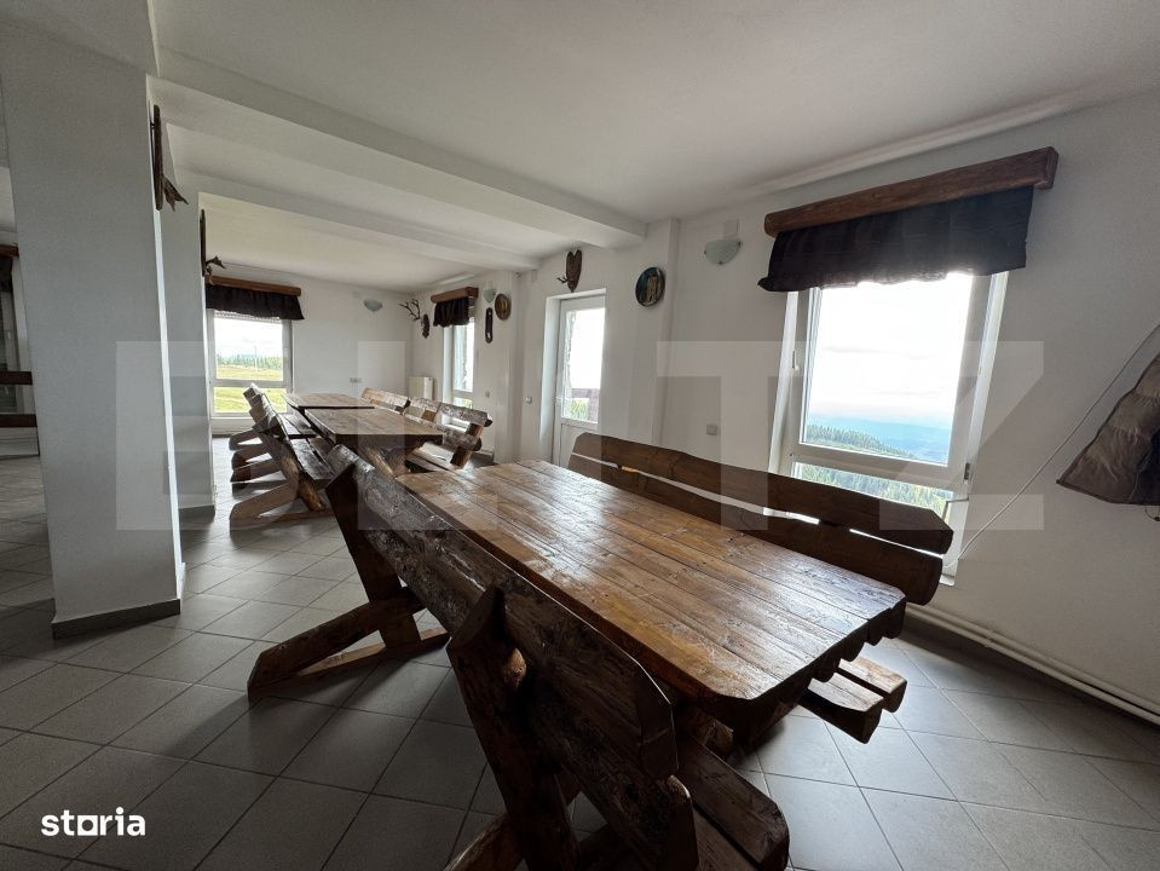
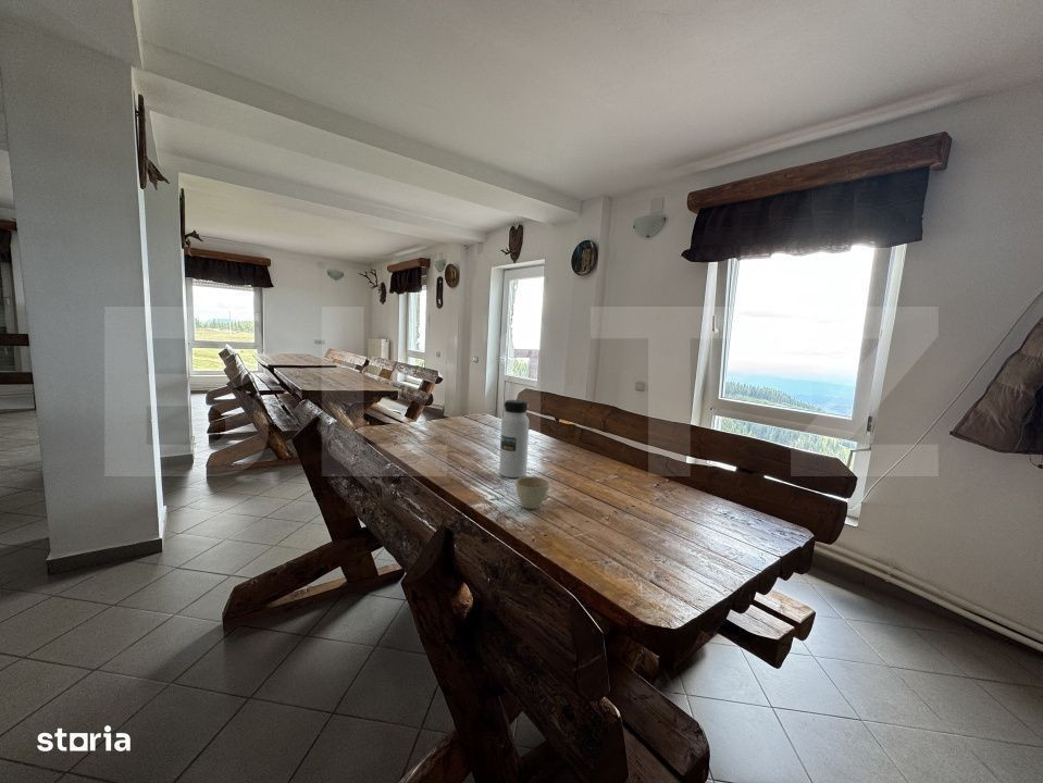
+ water bottle [498,399,531,478]
+ flower pot [514,475,550,510]
